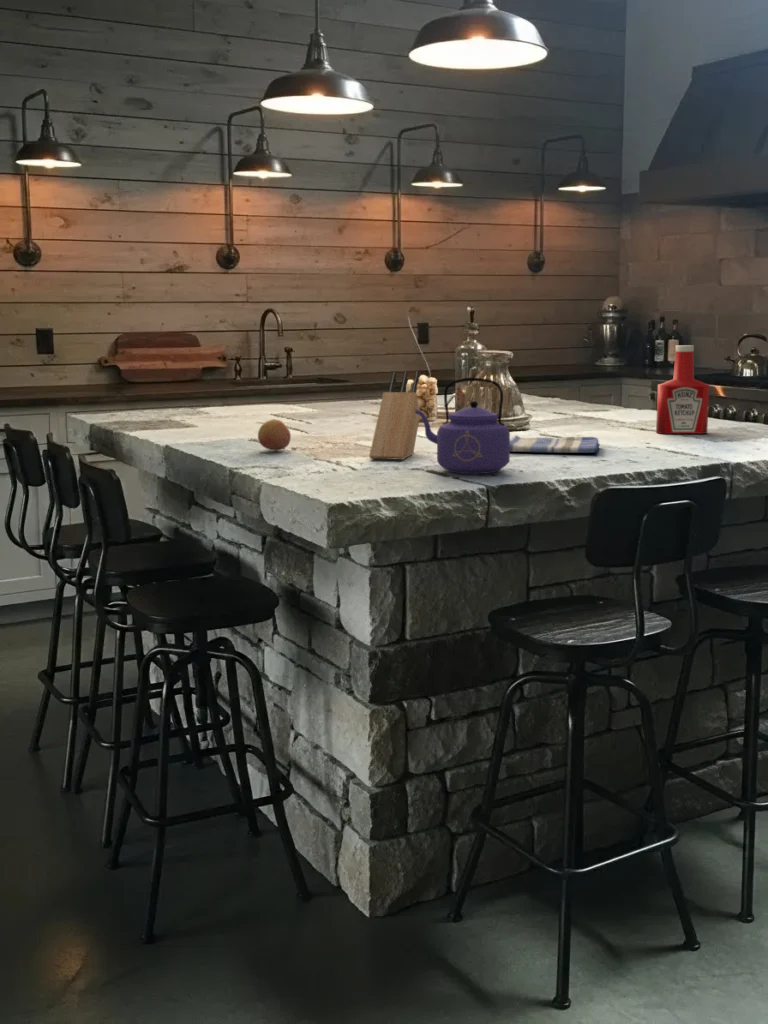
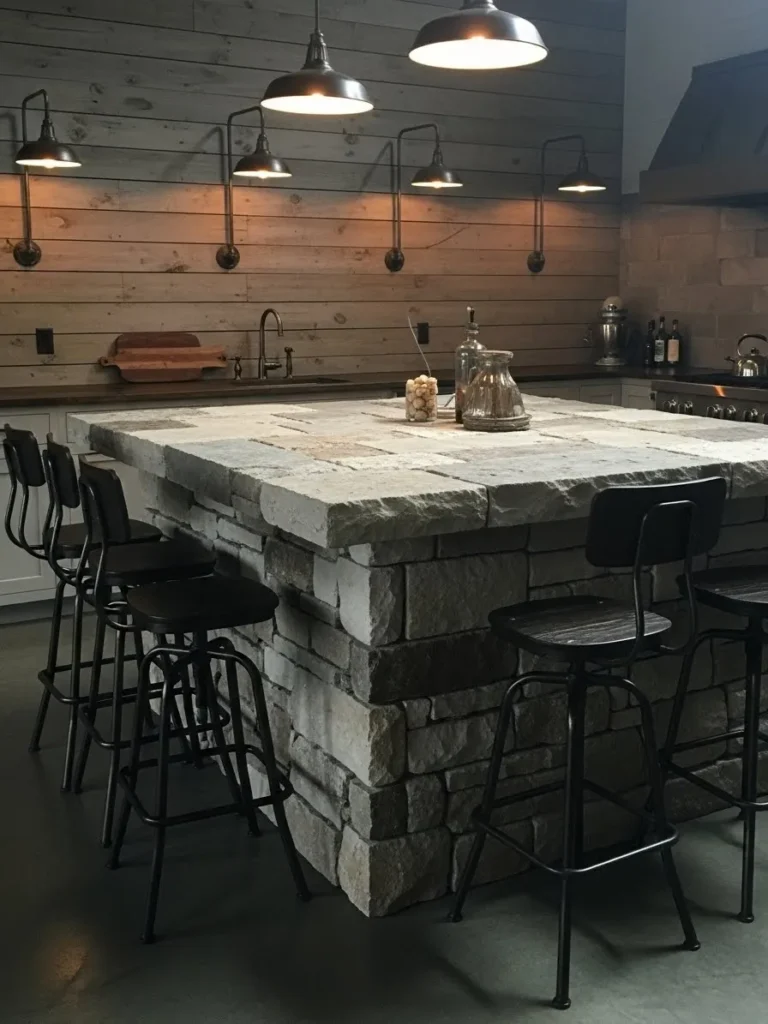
- dish towel [510,434,601,454]
- knife block [368,370,421,461]
- fruit [257,418,292,452]
- soap bottle [655,344,710,435]
- kettle [415,377,511,475]
